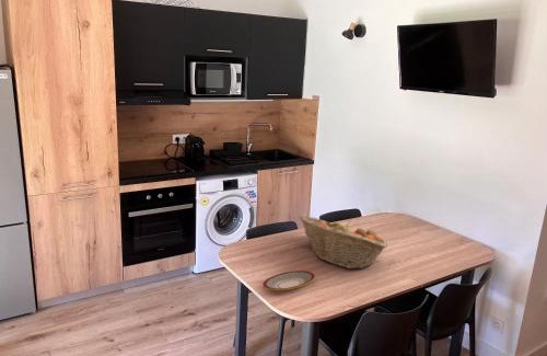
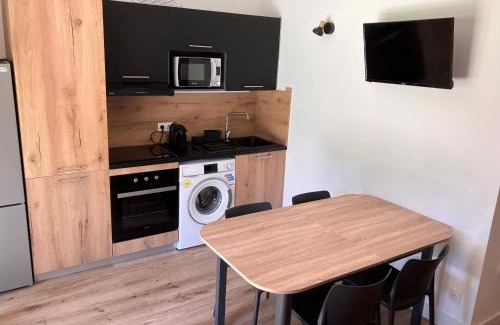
- plate [263,269,316,291]
- fruit basket [298,214,389,269]
